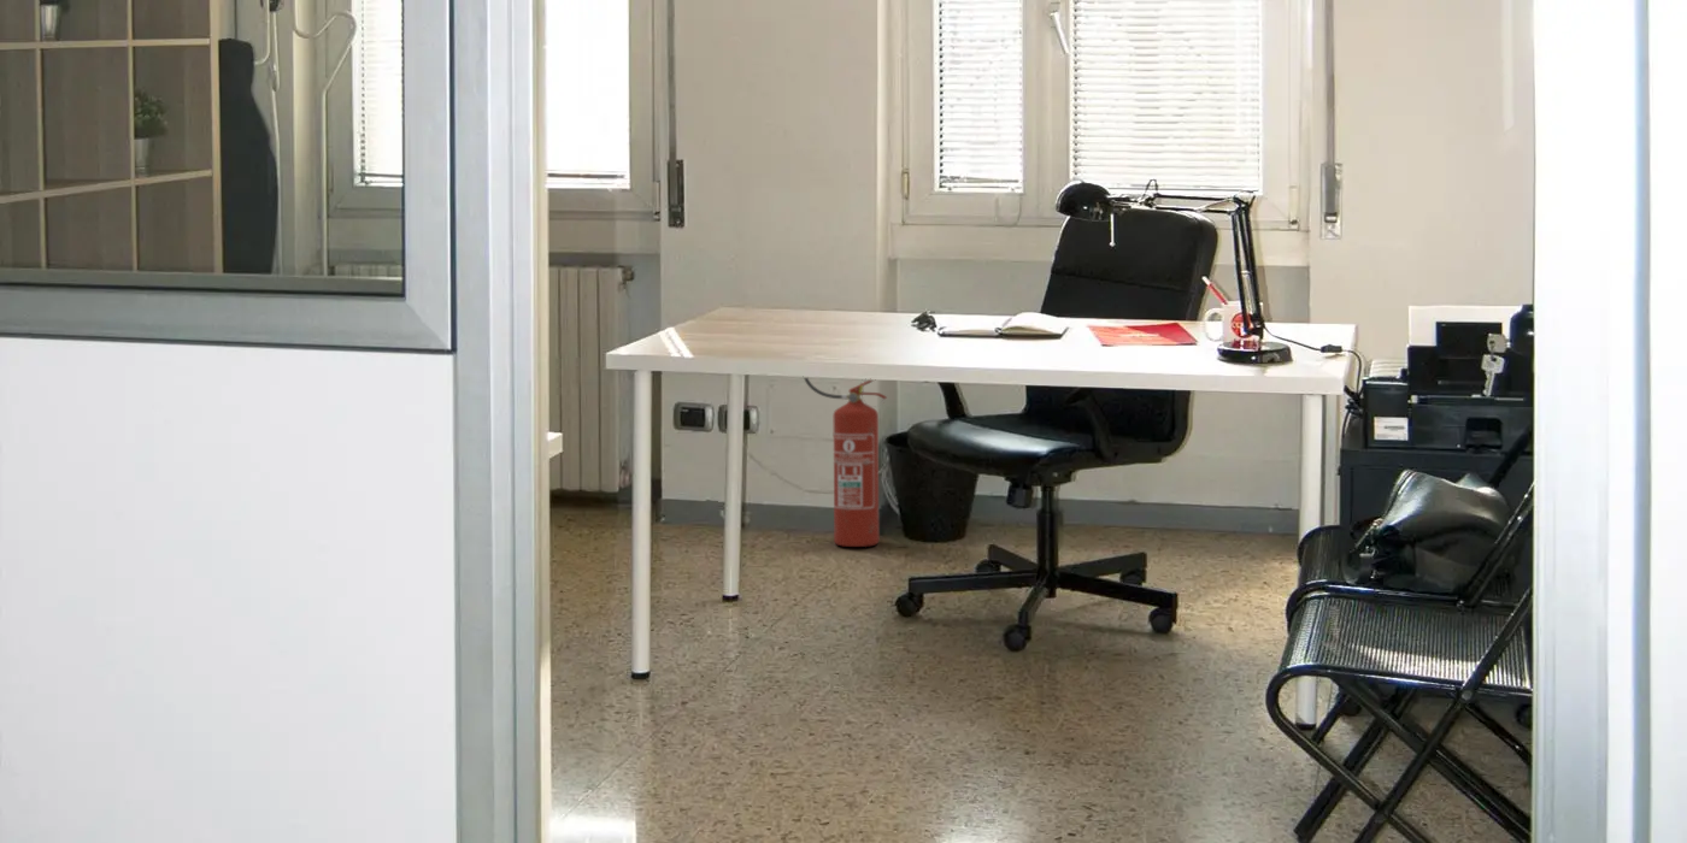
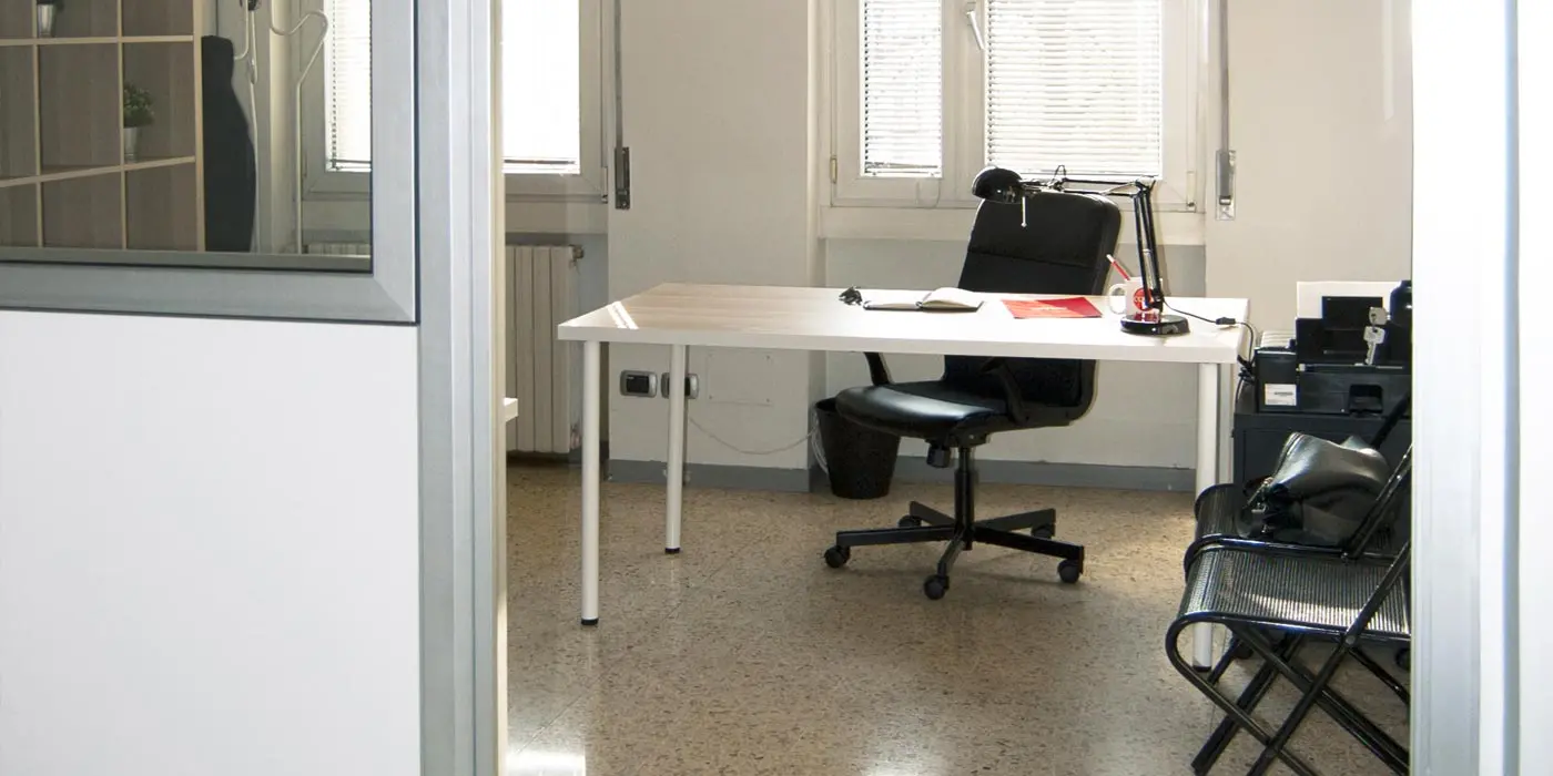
- fire extinguisher [803,377,888,548]
